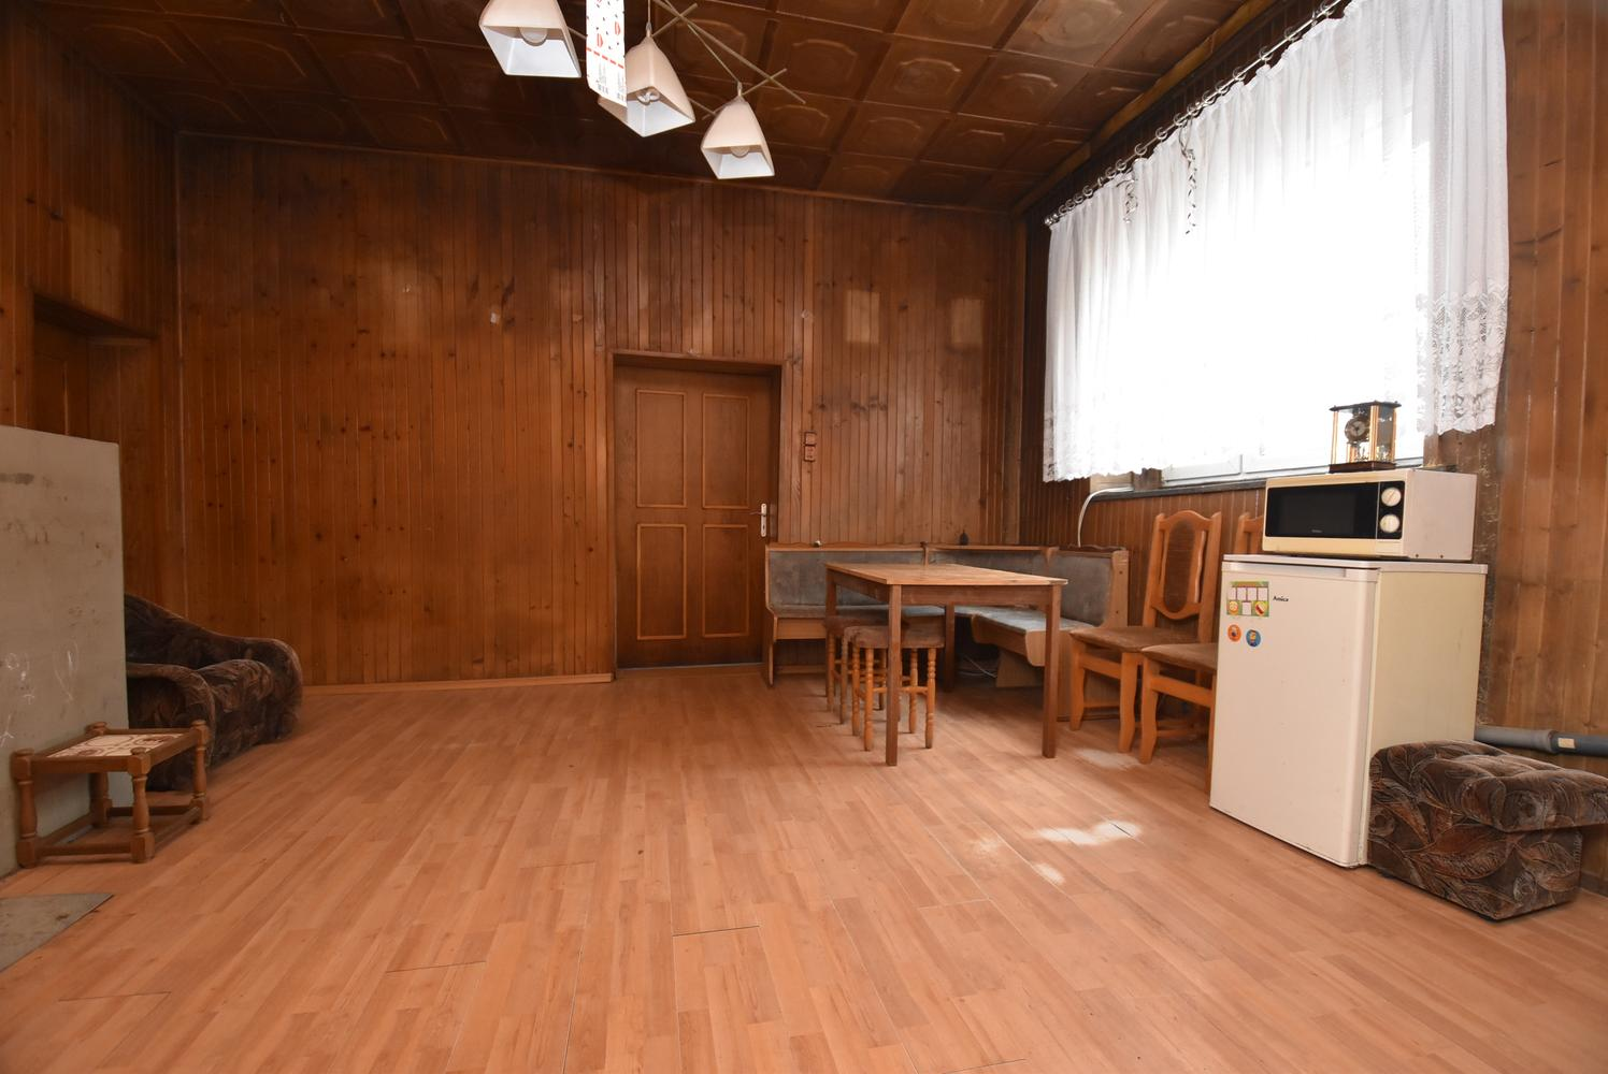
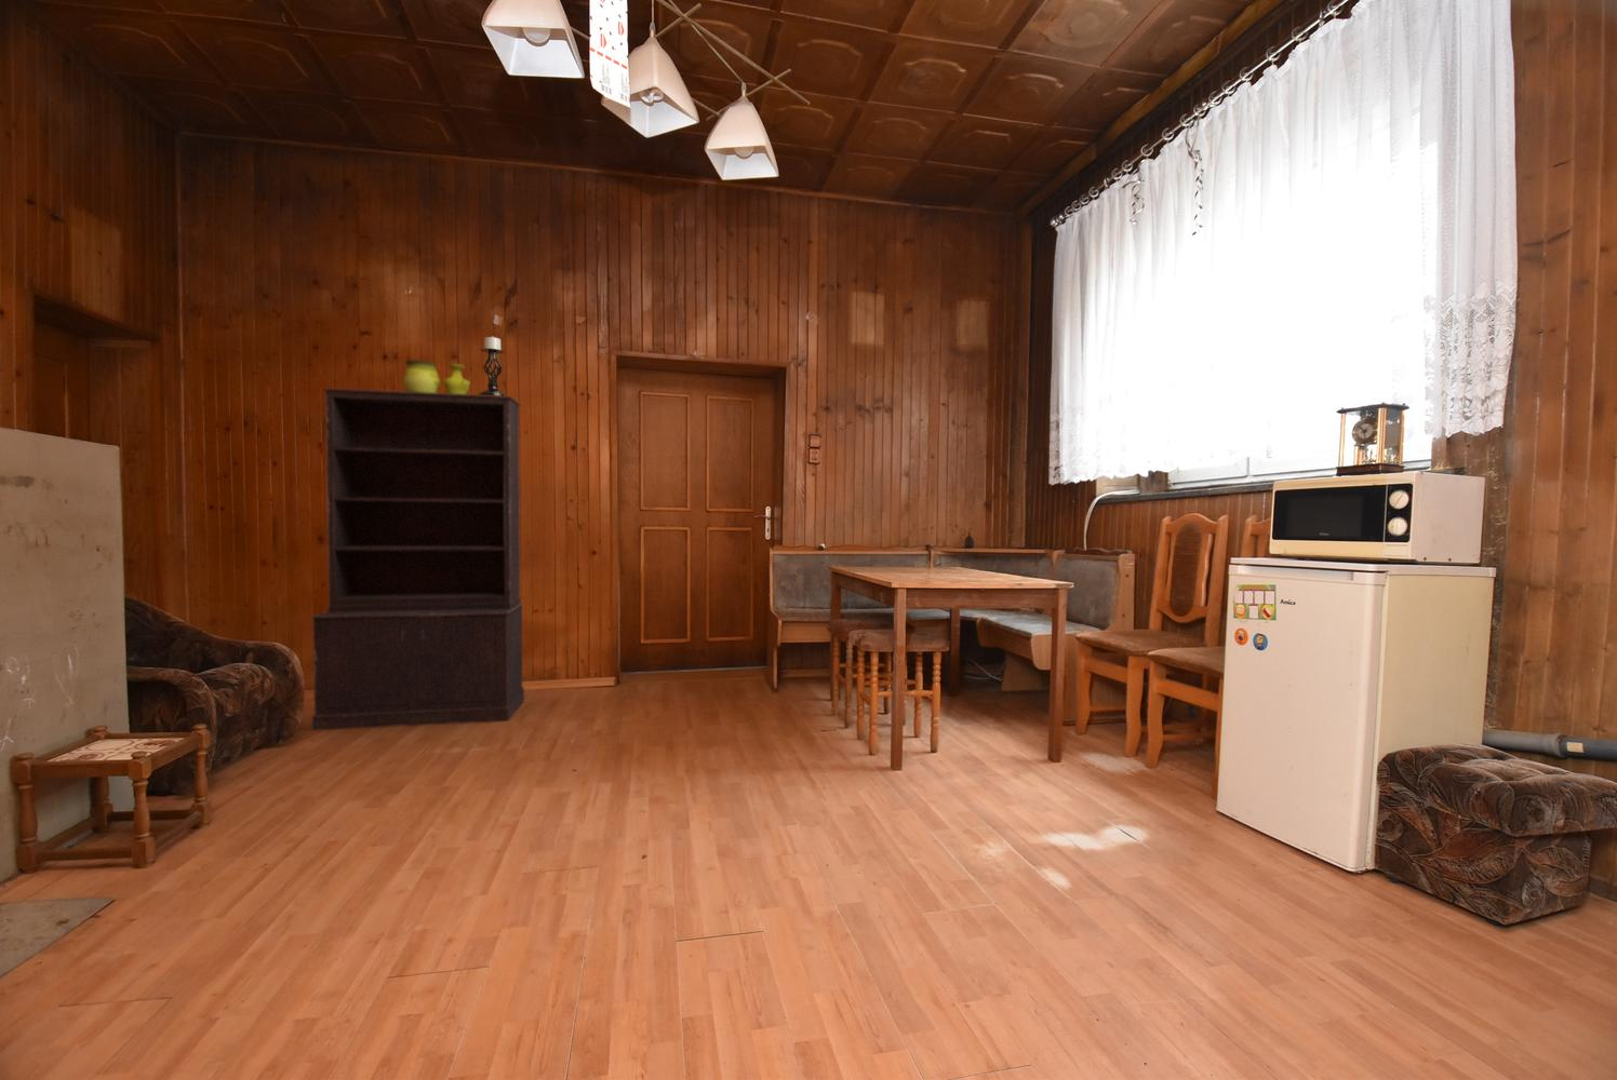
+ bookcase [310,387,526,732]
+ decorative vase [402,359,471,394]
+ candle holder [478,335,508,397]
